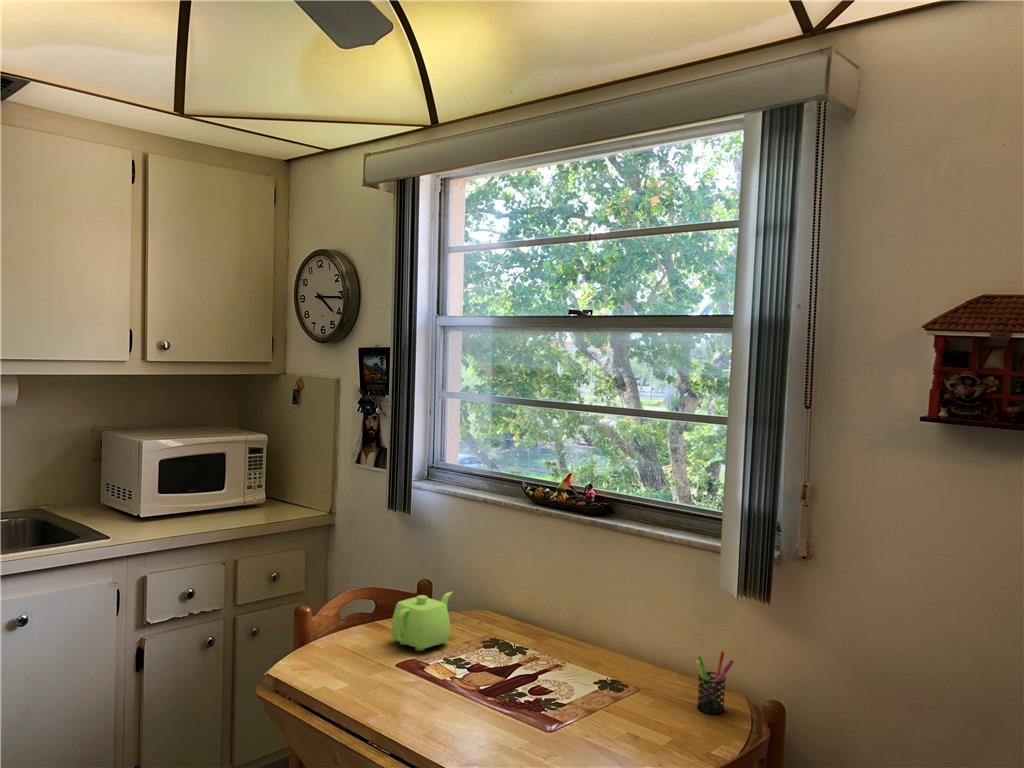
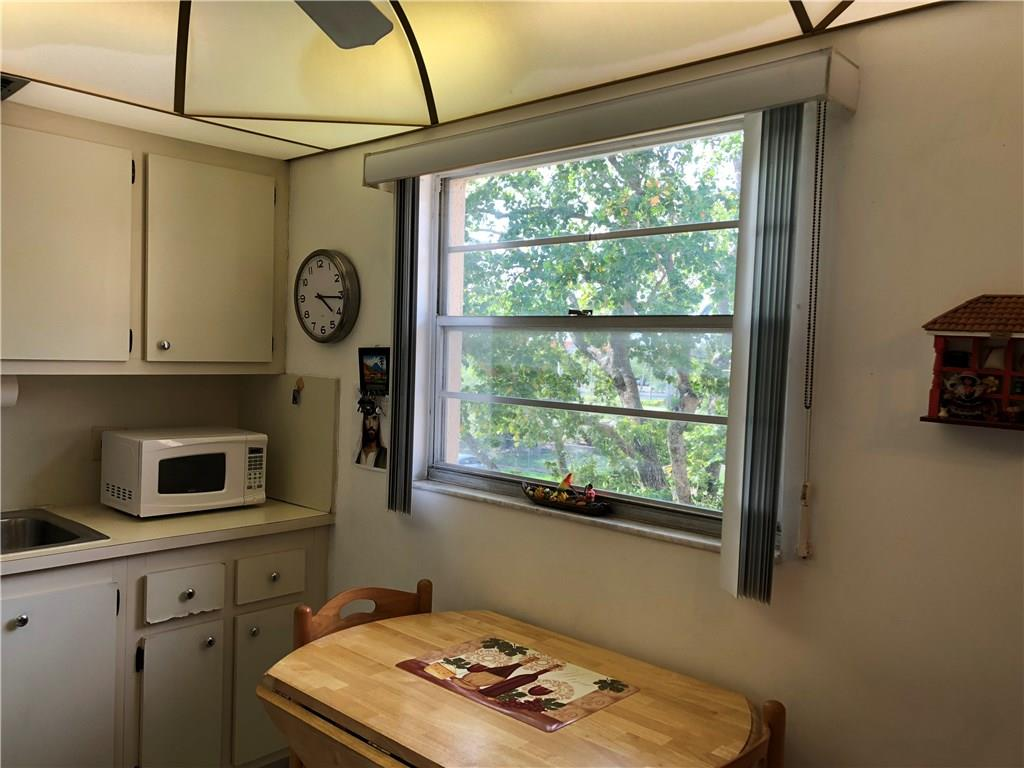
- pen holder [695,650,735,715]
- teapot [390,591,454,652]
